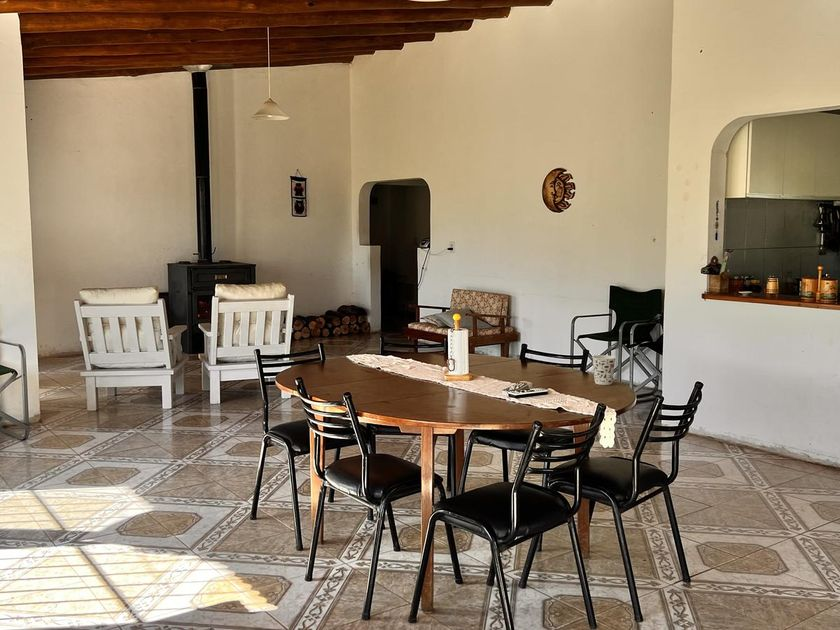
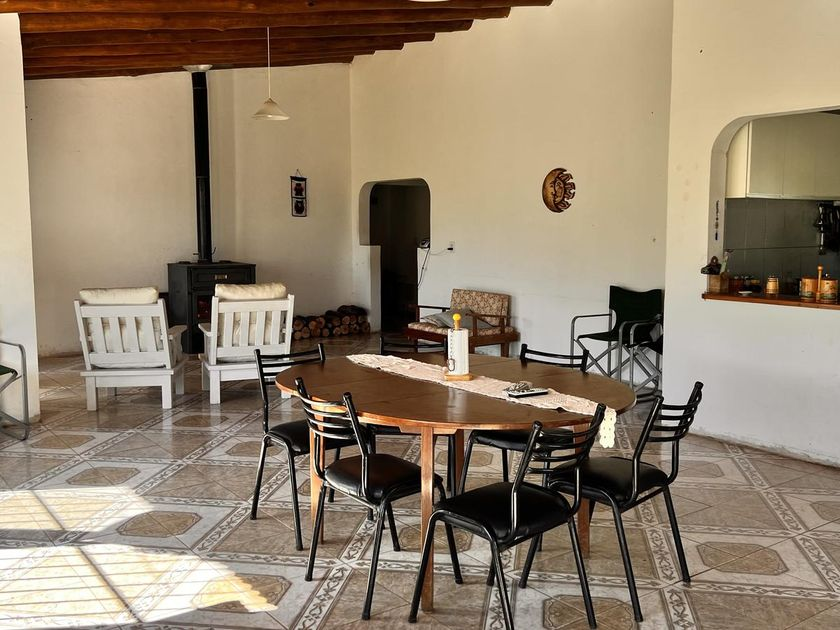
- cup [591,354,617,386]
